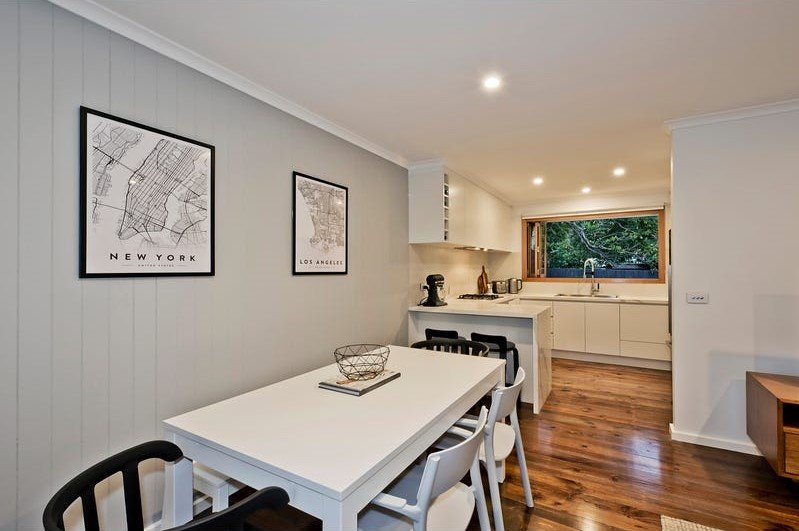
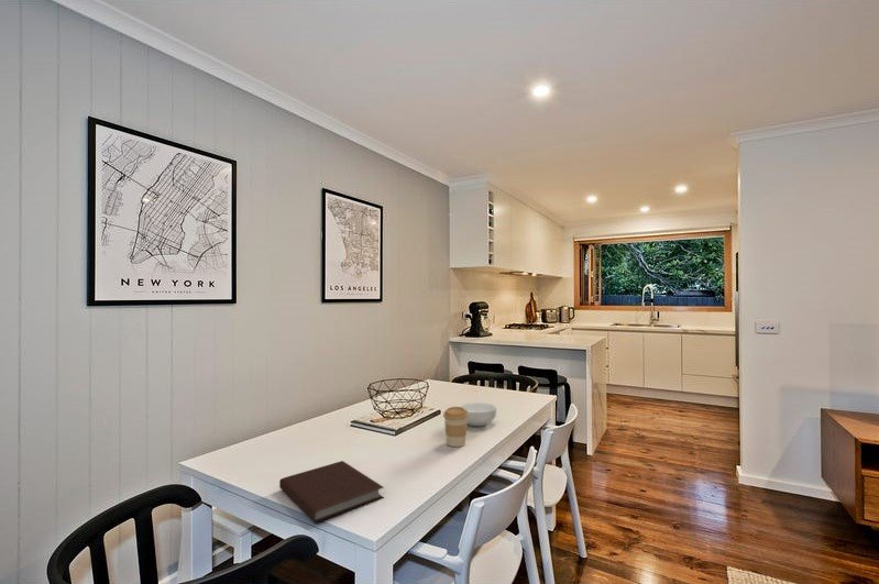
+ coffee cup [442,406,469,448]
+ notebook [278,460,385,524]
+ cereal bowl [458,401,497,427]
